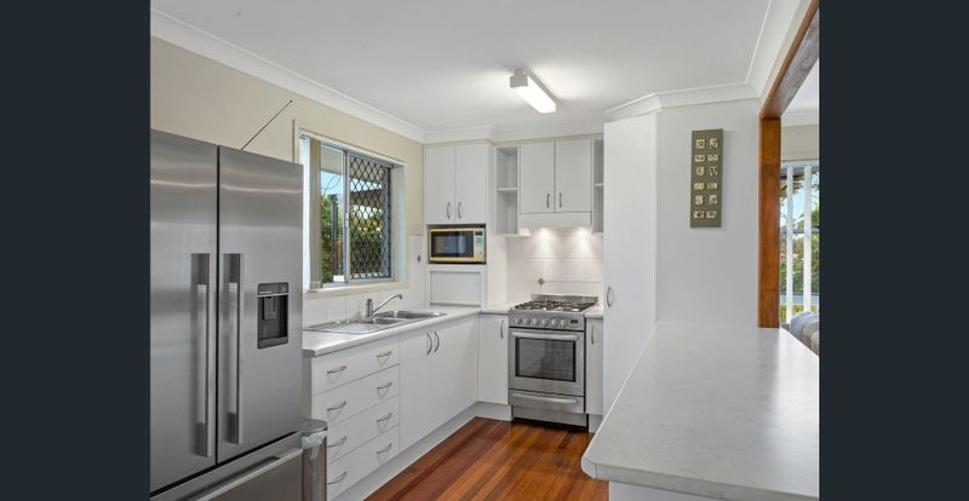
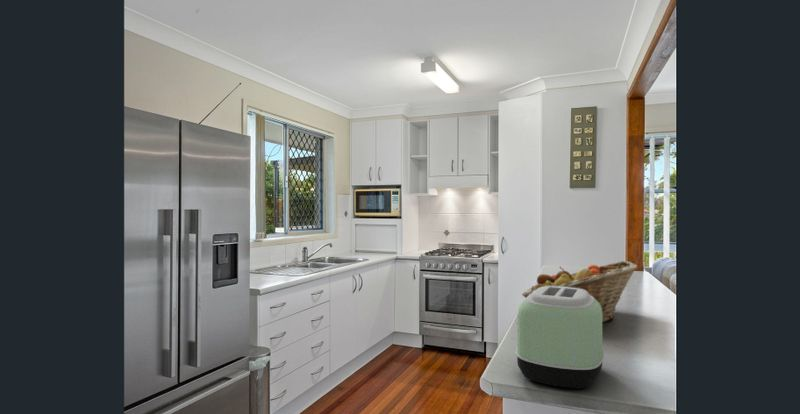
+ fruit basket [521,260,638,324]
+ toaster [515,286,605,390]
